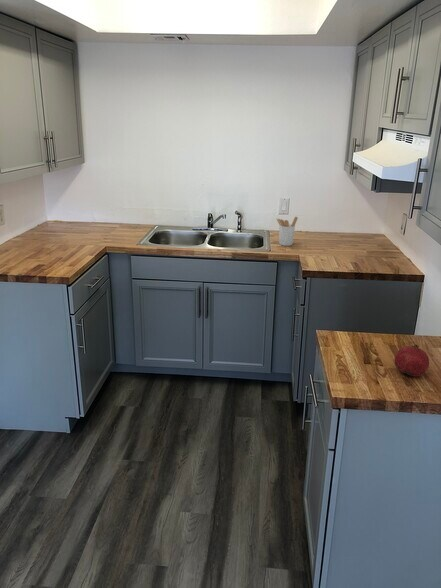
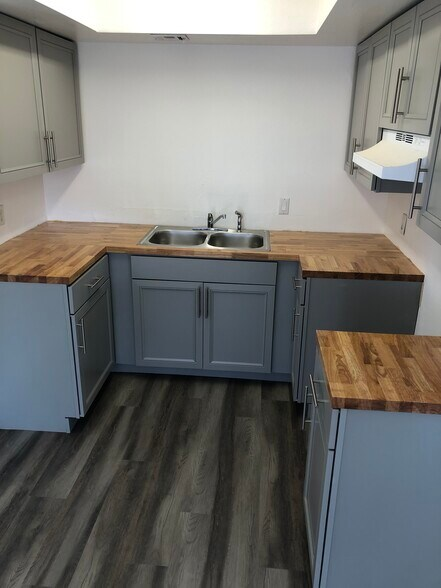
- utensil holder [276,216,299,247]
- fruit [393,343,430,377]
